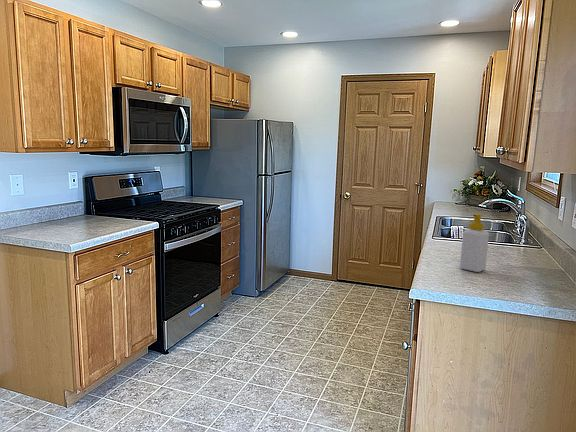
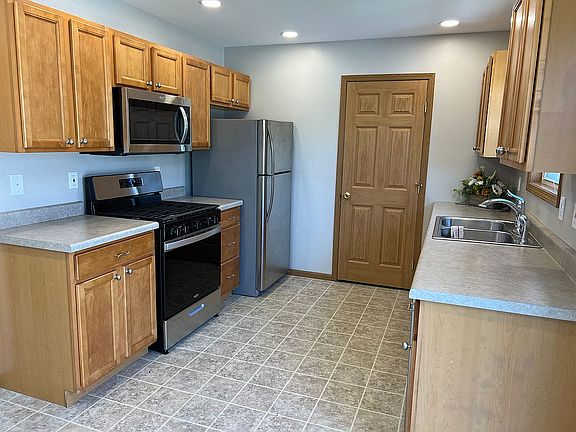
- soap bottle [459,213,490,273]
